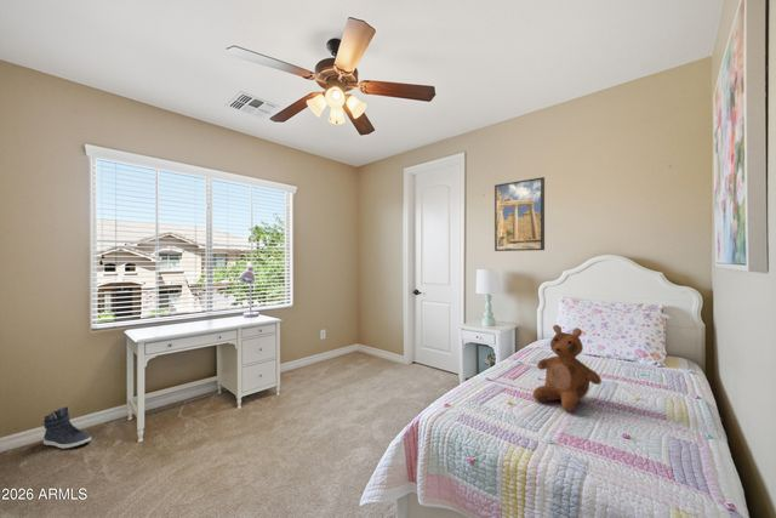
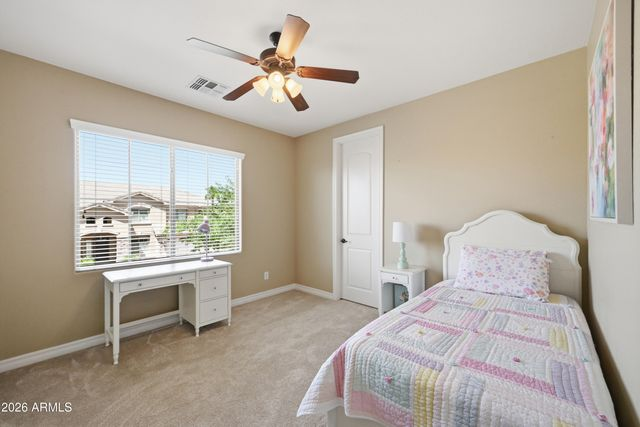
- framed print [493,176,546,252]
- sneaker [42,405,92,450]
- teddy bear [532,324,603,412]
